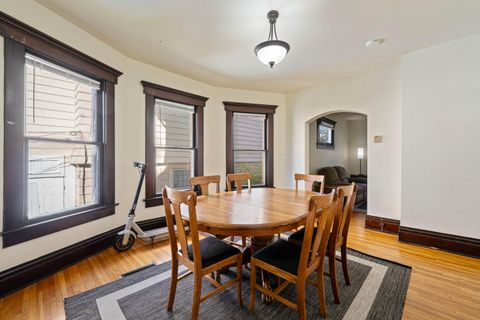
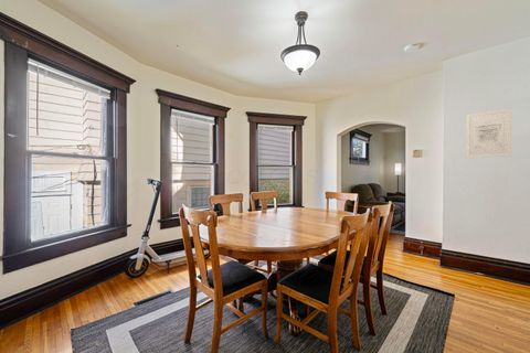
+ wall art [466,107,512,159]
